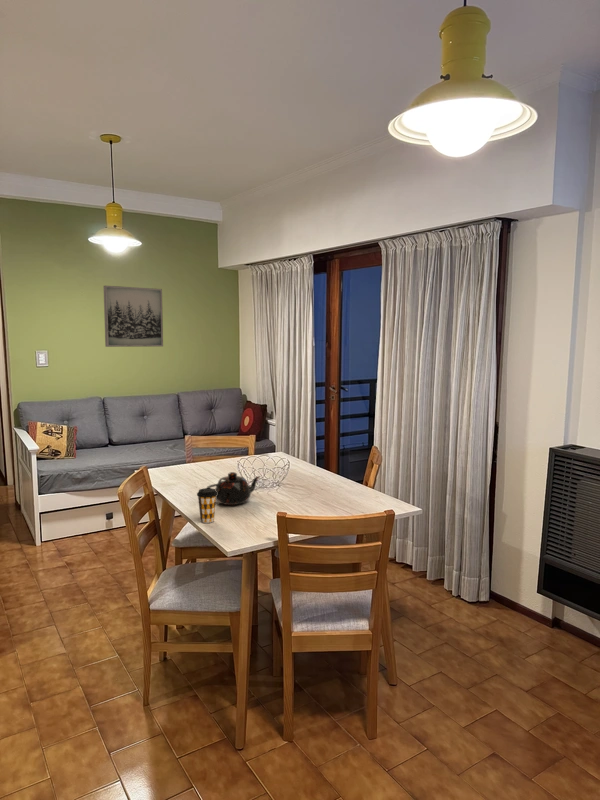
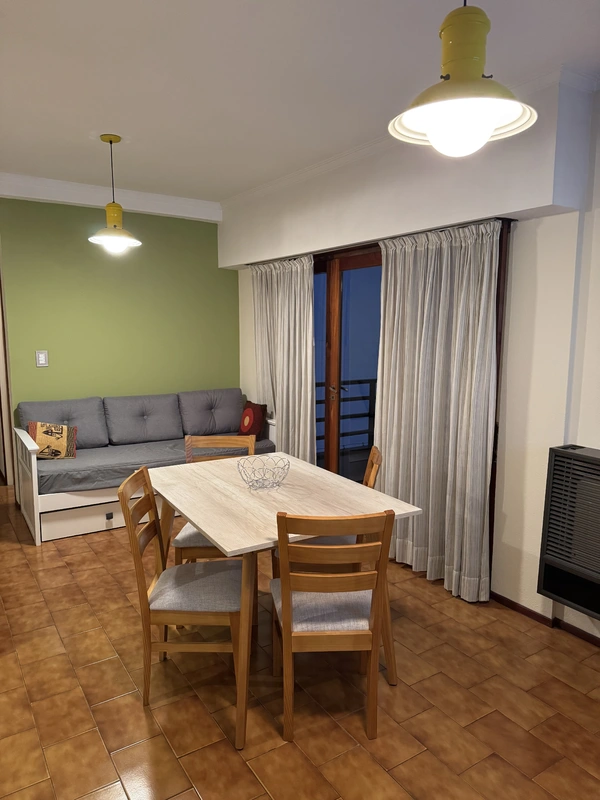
- teapot [206,471,262,506]
- wall art [103,285,164,348]
- coffee cup [196,487,217,524]
